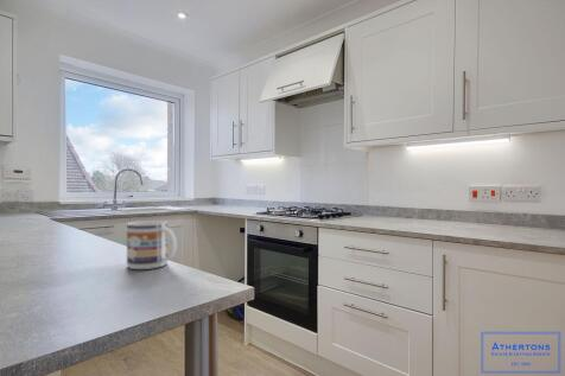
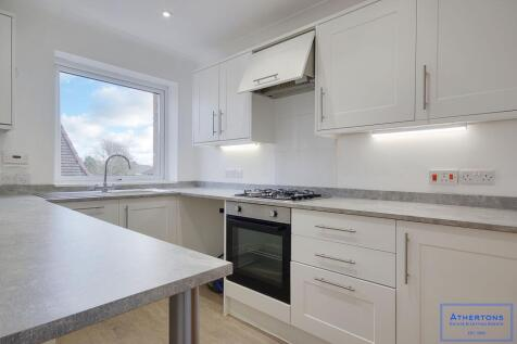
- mug [126,219,178,270]
